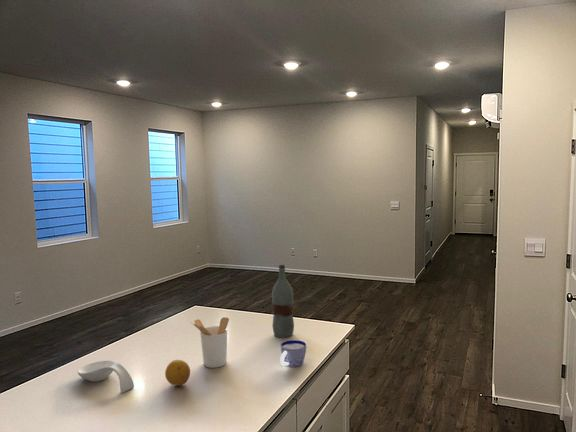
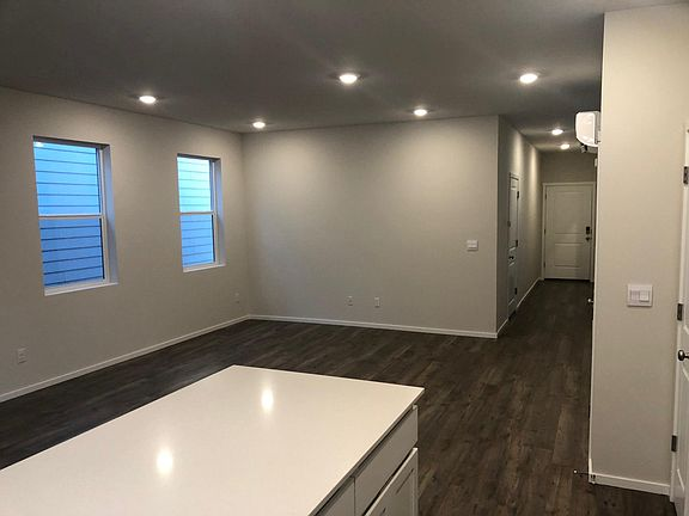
- spoon rest [77,360,135,394]
- bottle [271,264,295,339]
- utensil holder [191,316,230,369]
- cup [279,339,307,368]
- fruit [164,359,191,387]
